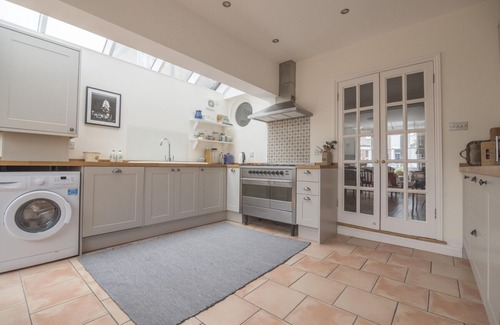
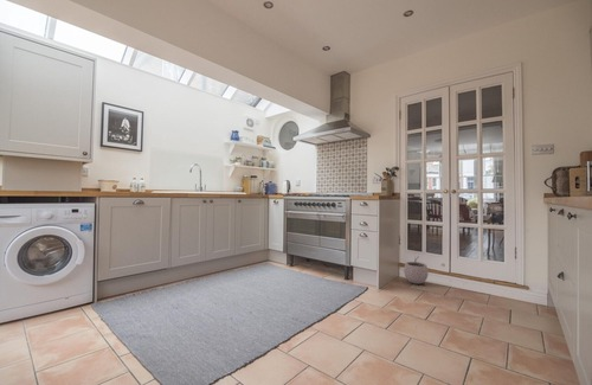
+ plant pot [403,256,430,285]
